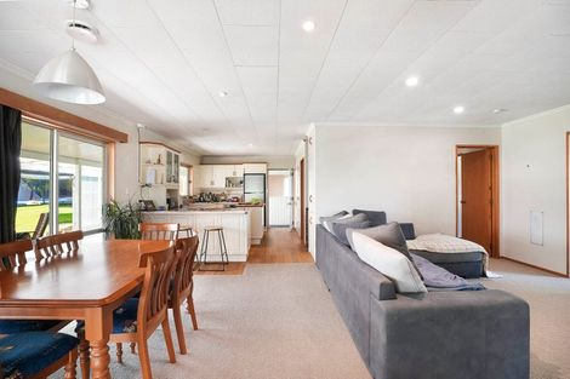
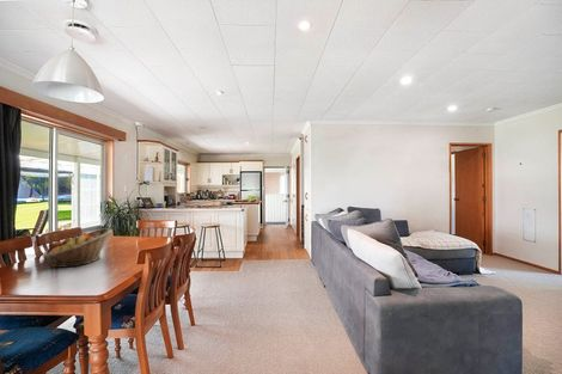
+ fruit basket [41,227,114,269]
